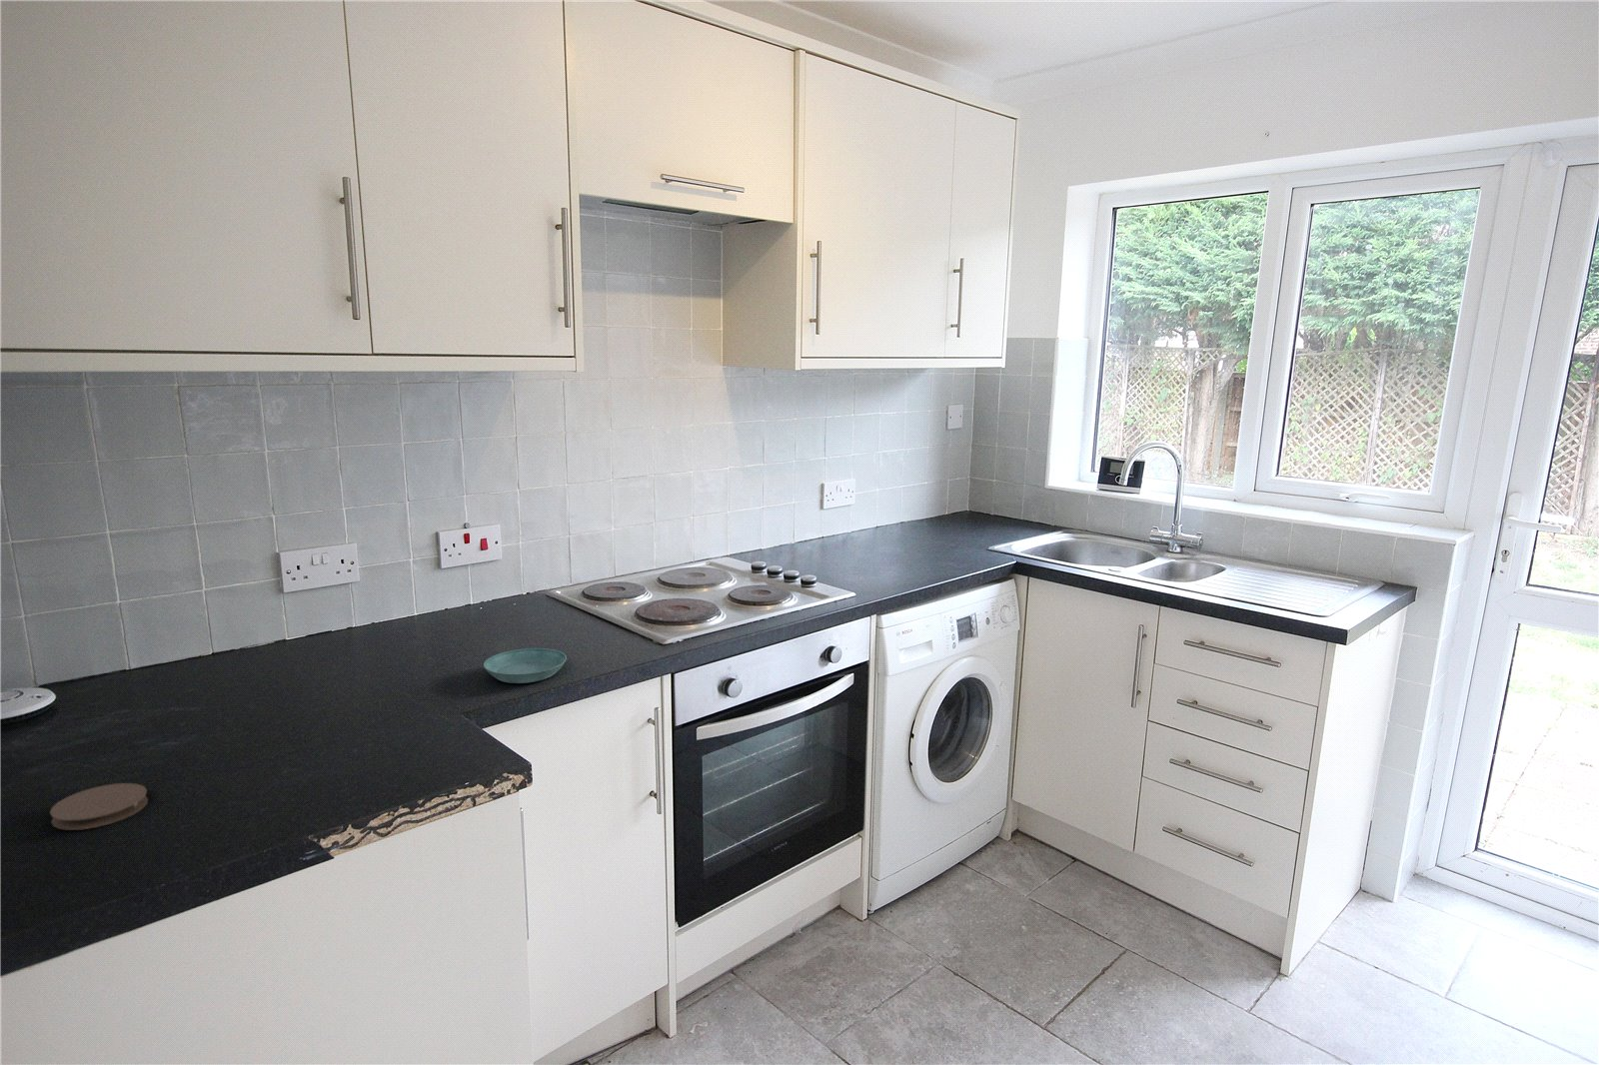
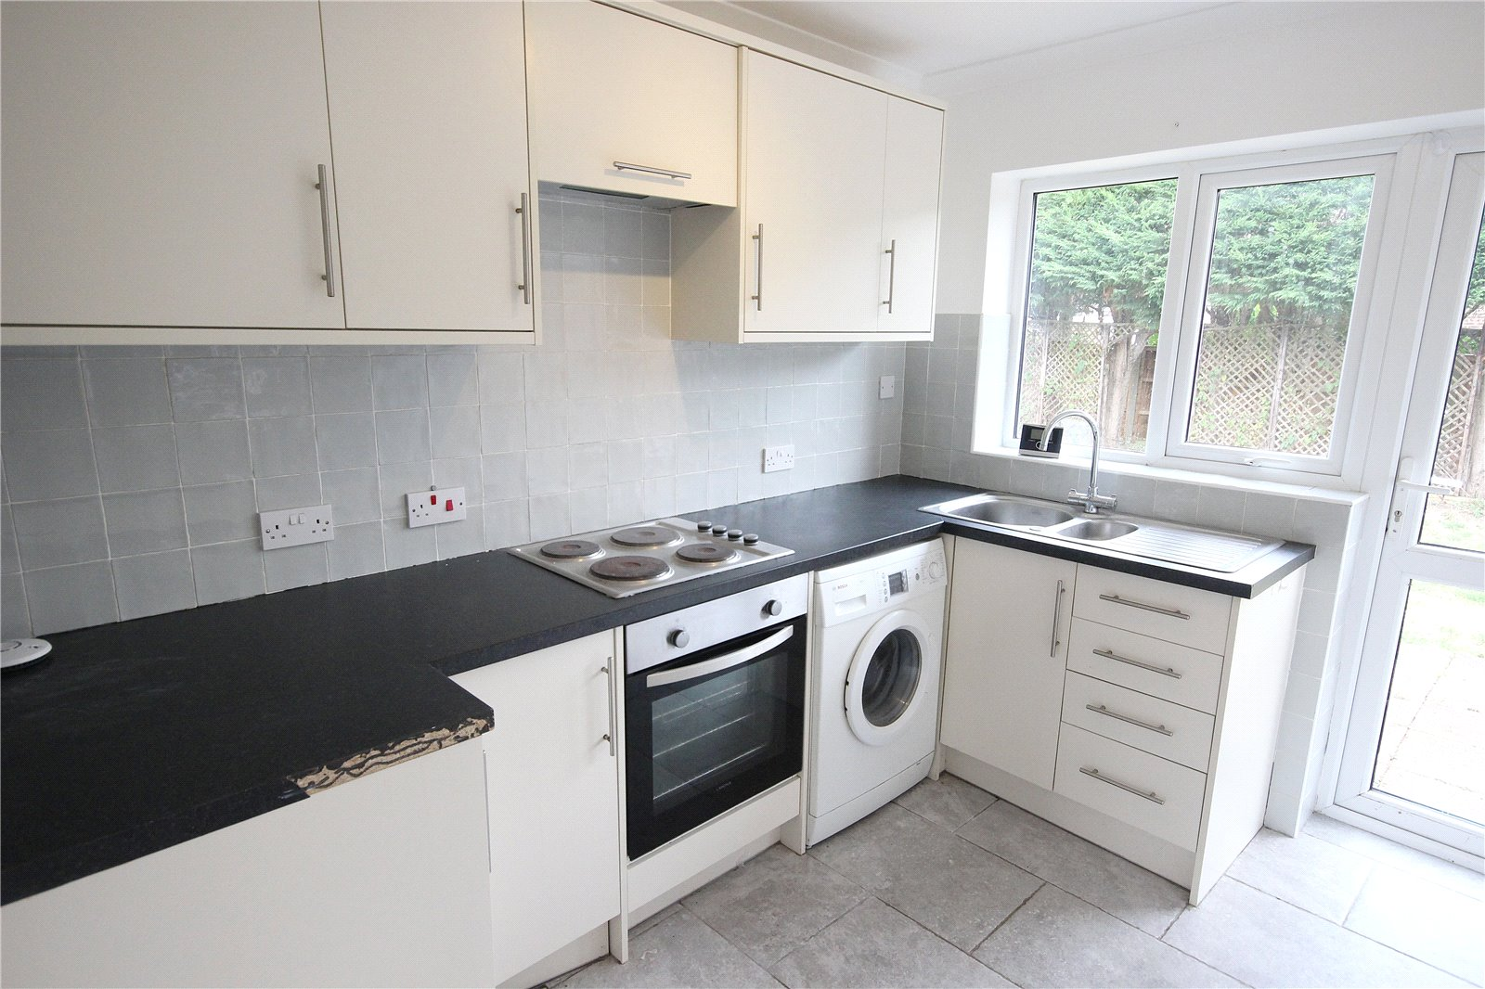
- coaster [49,782,149,831]
- saucer [483,648,567,685]
